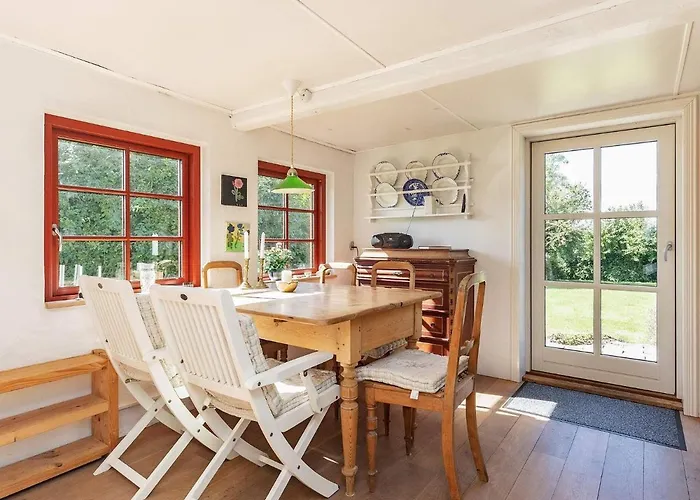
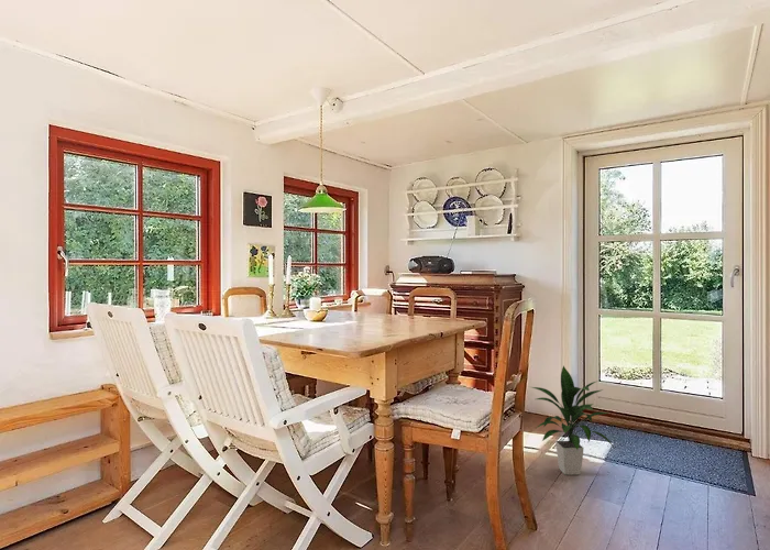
+ indoor plant [528,364,615,475]
